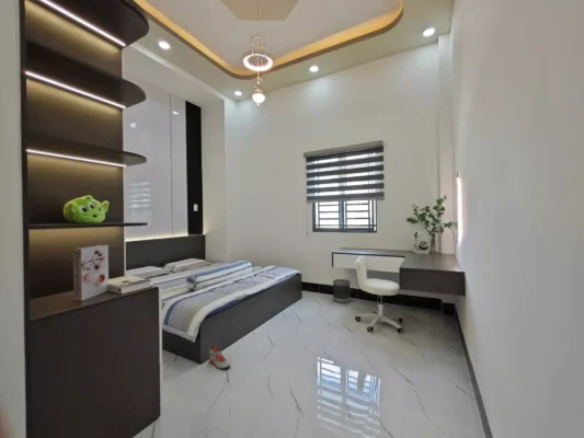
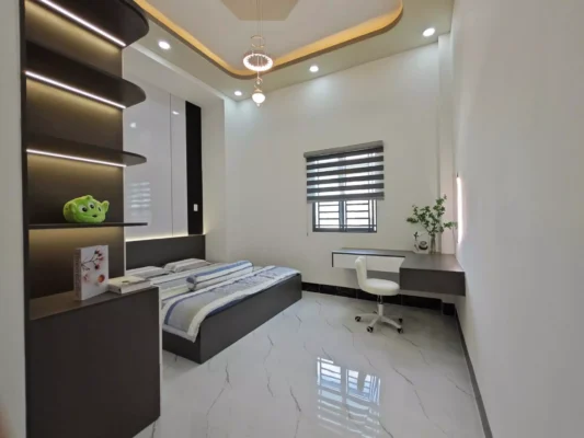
- wastebasket [332,278,352,304]
- sneaker [208,345,231,370]
